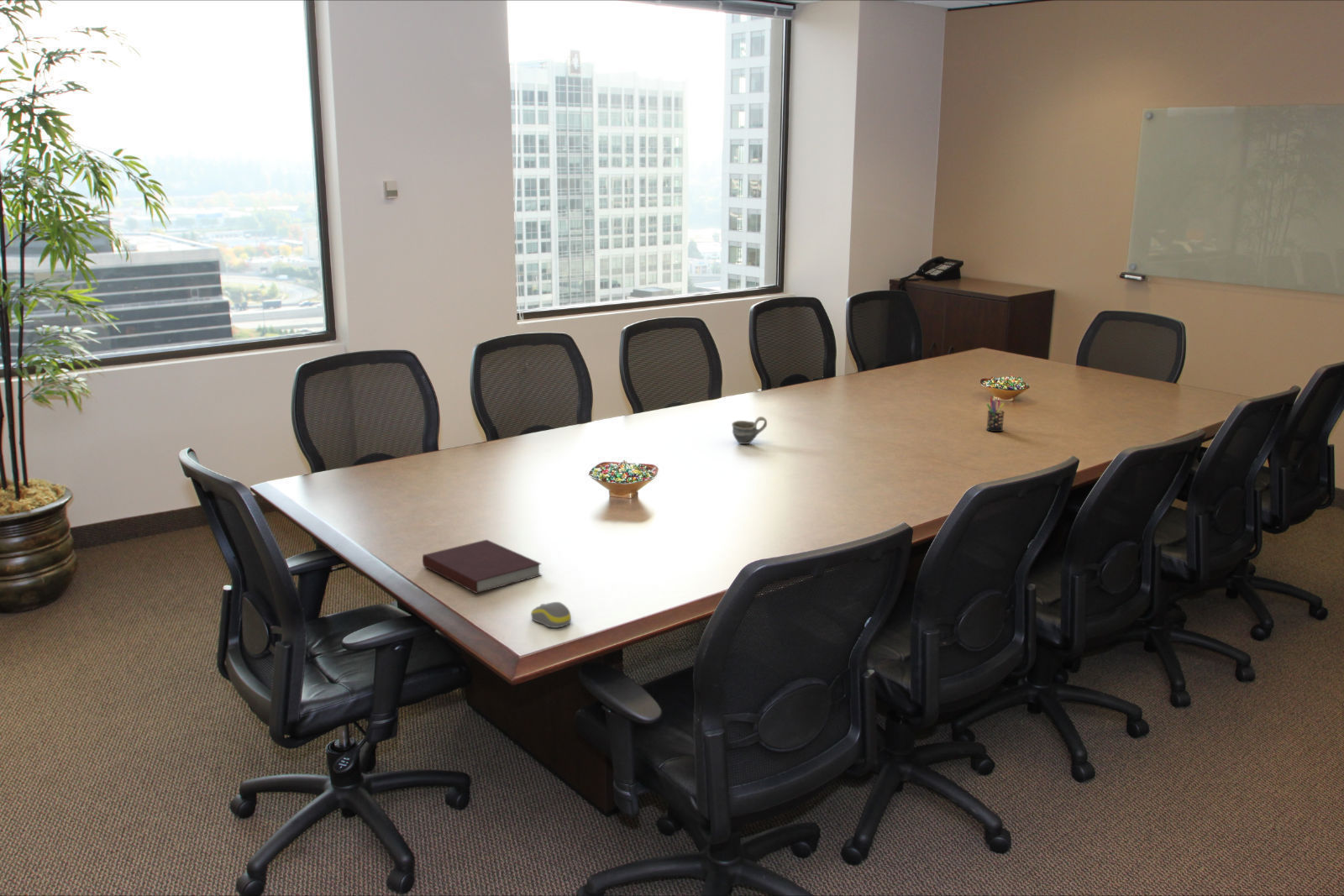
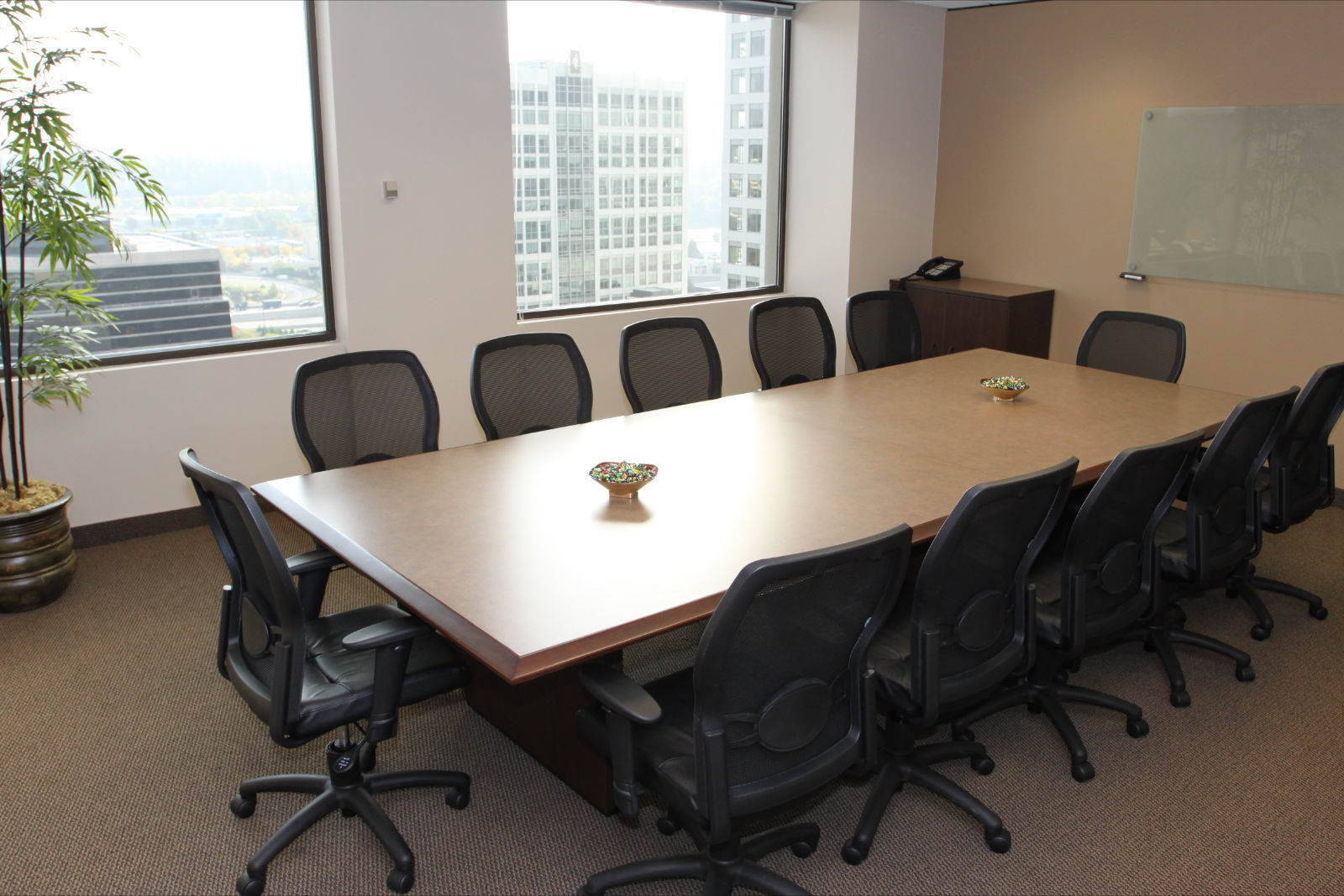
- pen holder [985,396,1005,432]
- notebook [422,539,543,595]
- cup [731,416,768,445]
- computer mouse [530,601,572,629]
